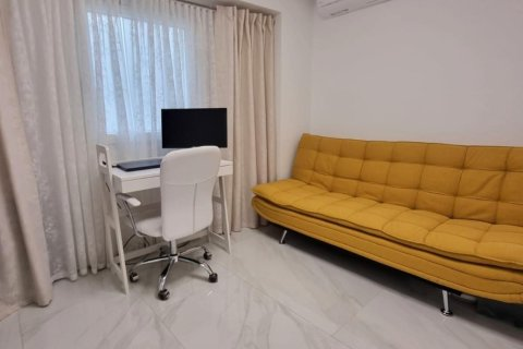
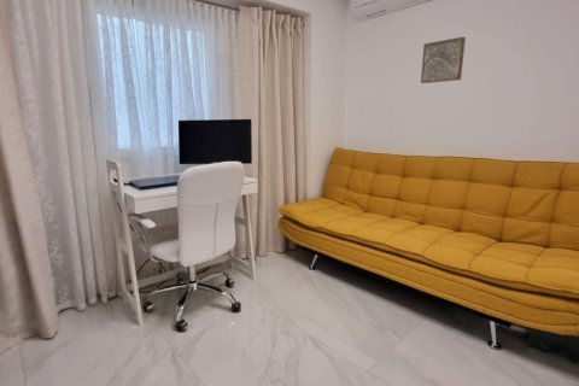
+ wall art [420,36,467,84]
